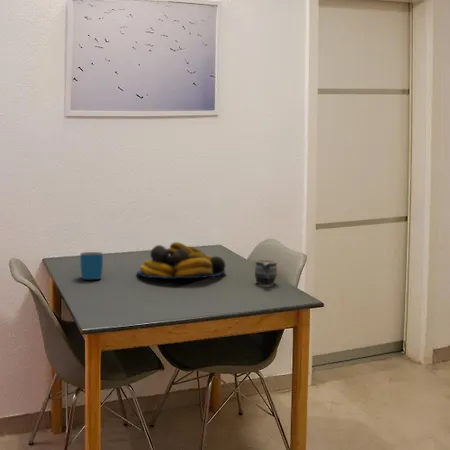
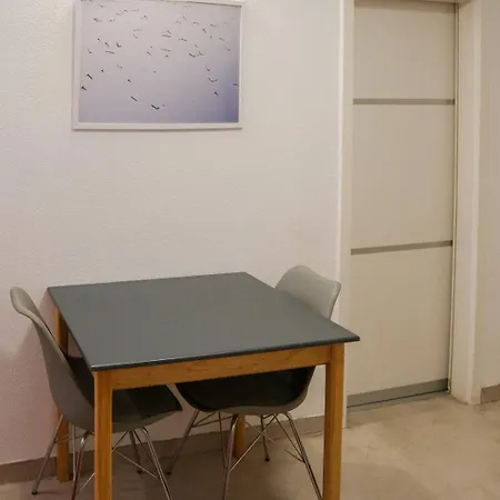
- mug [254,258,278,286]
- mug [79,251,104,280]
- fruit bowl [136,241,227,280]
